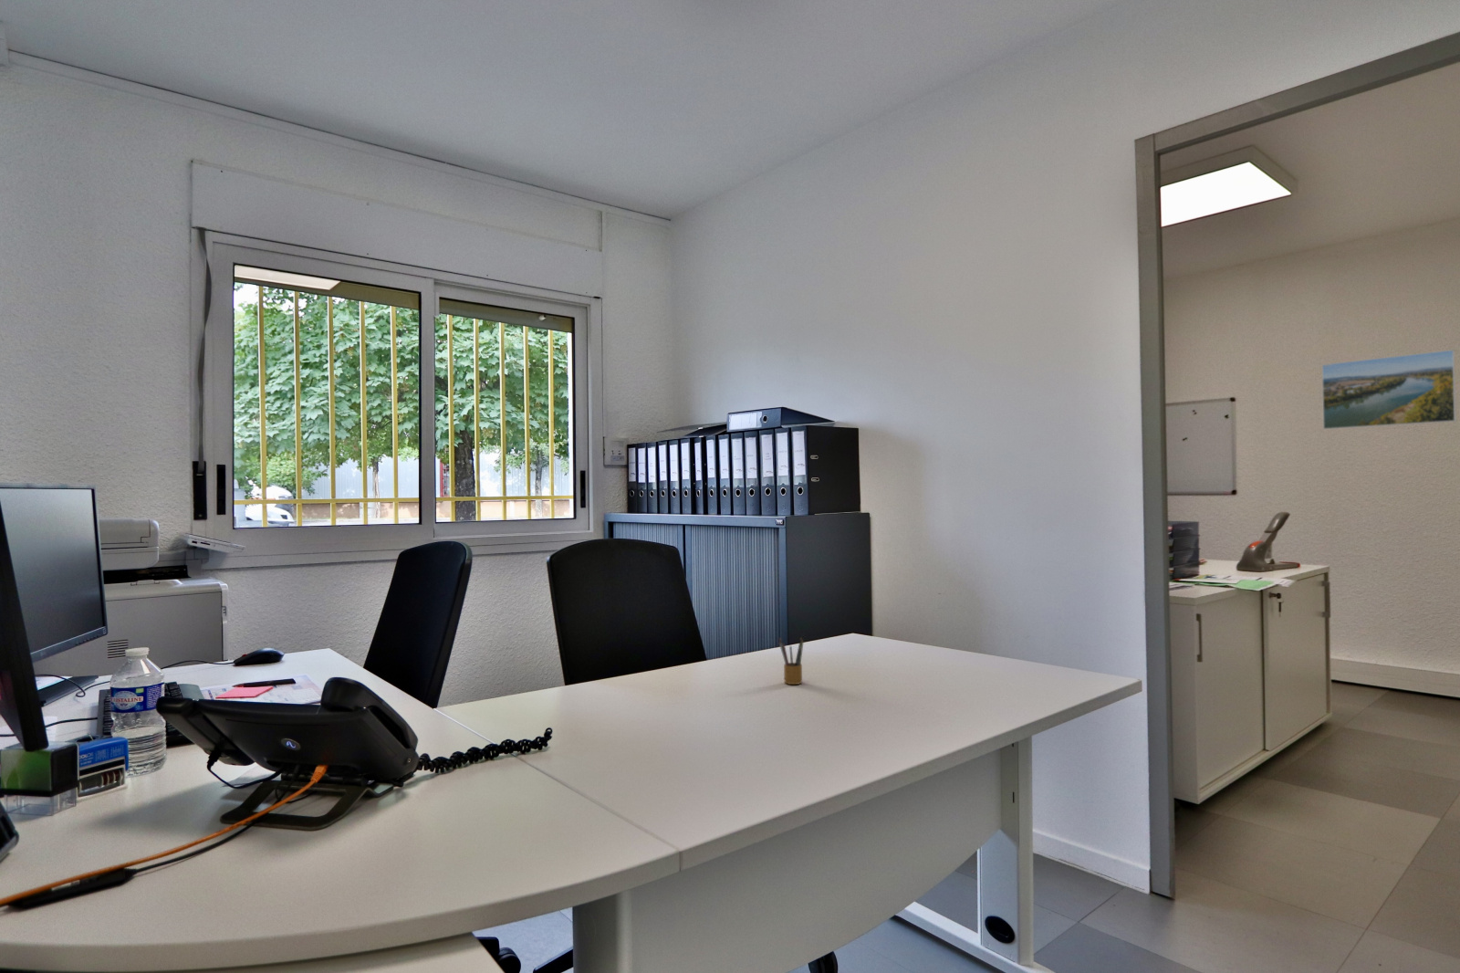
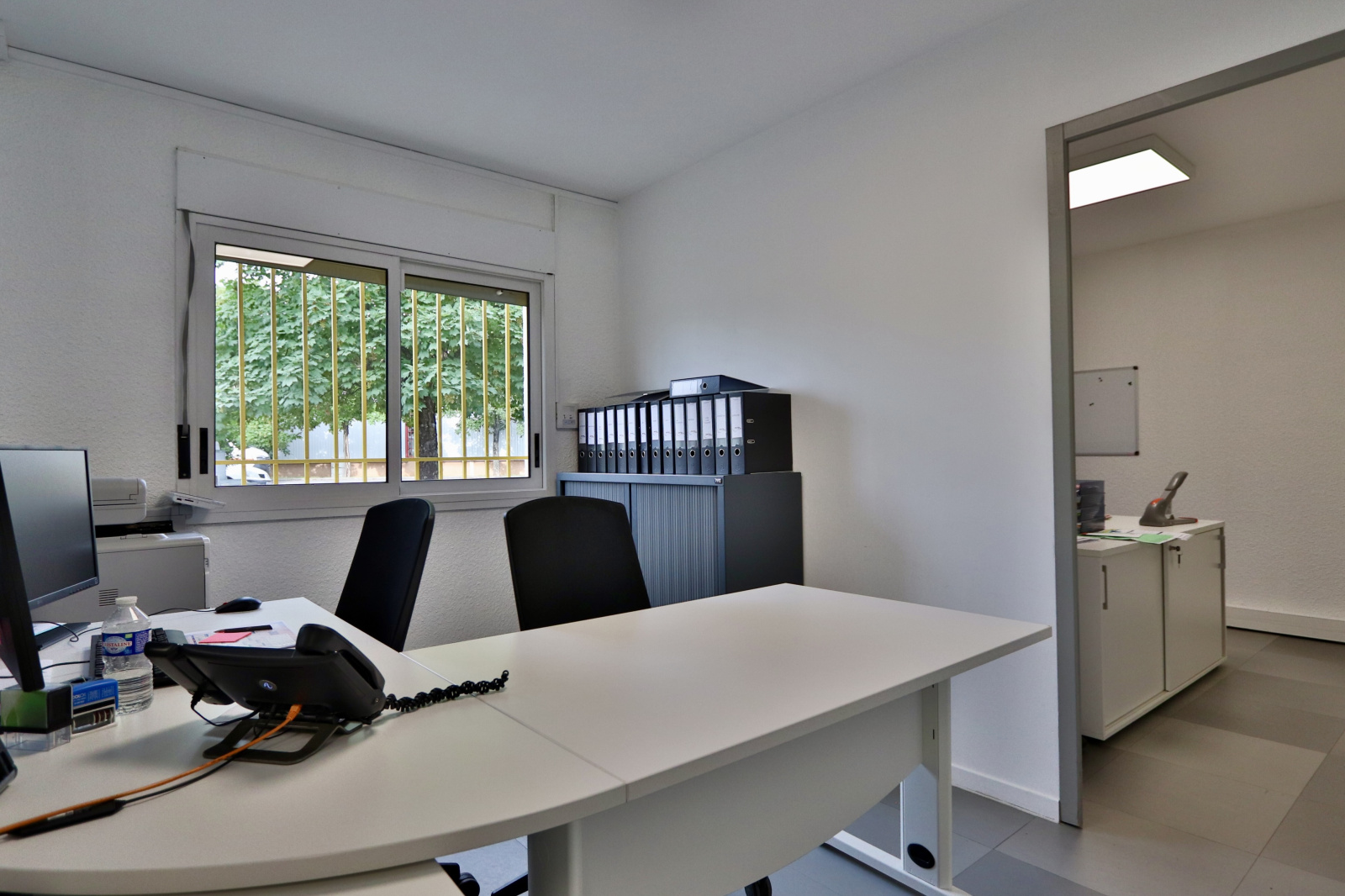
- pencil box [778,636,804,685]
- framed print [1321,349,1457,430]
